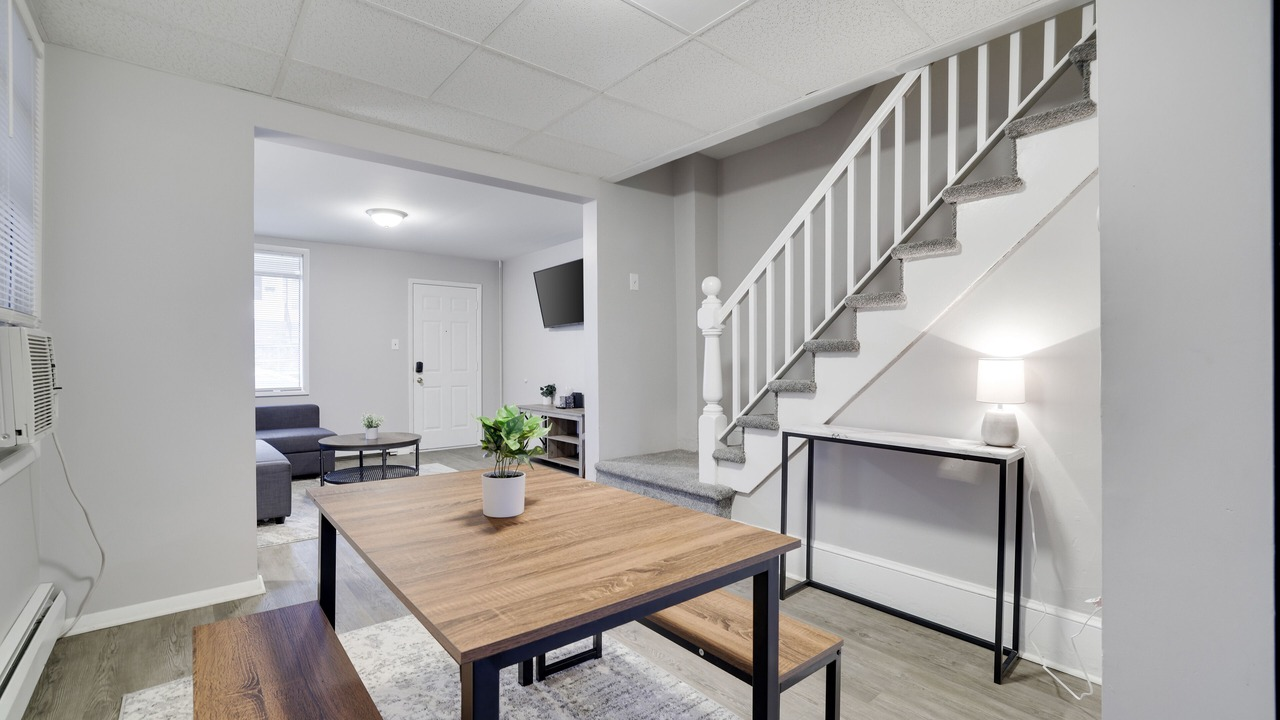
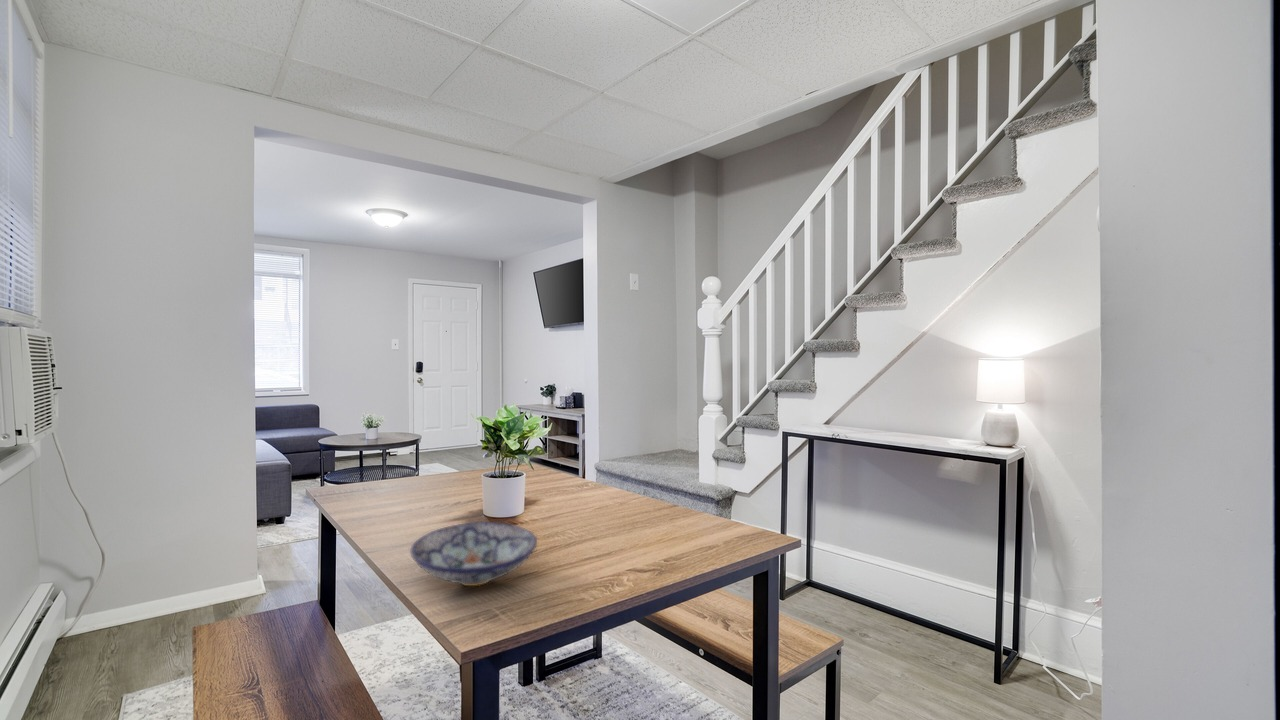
+ bowl [409,521,538,587]
